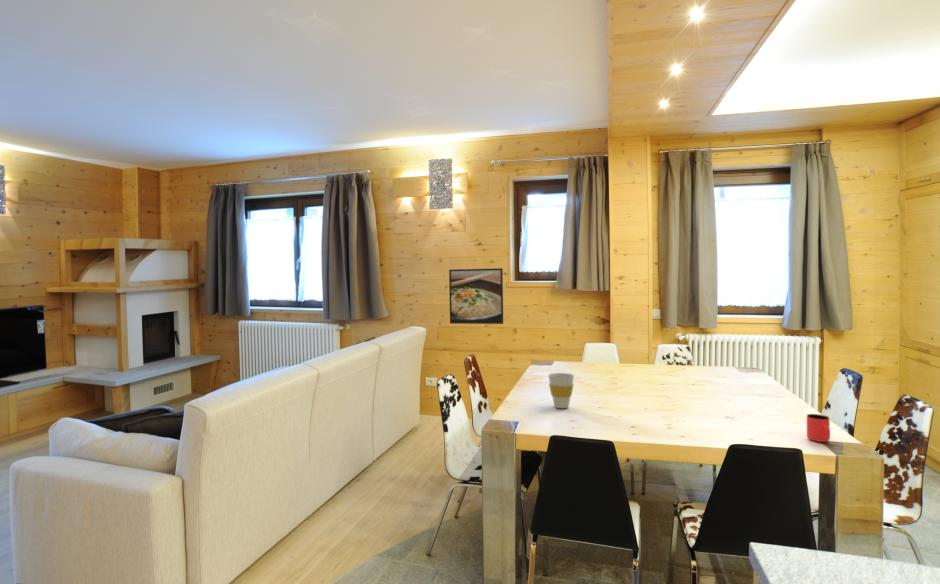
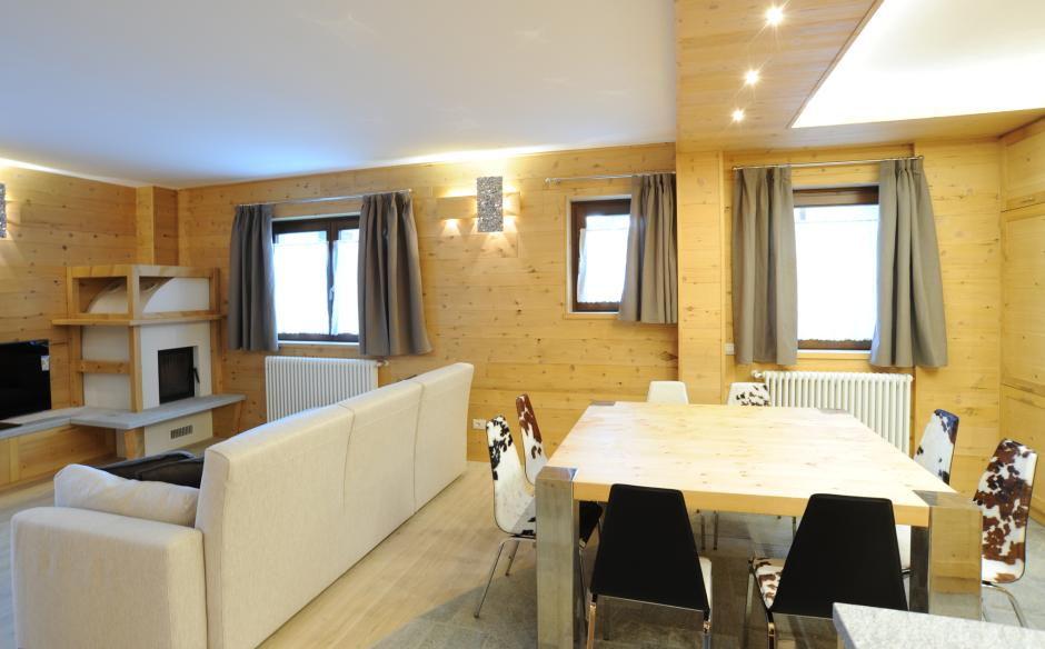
- cup [806,413,831,443]
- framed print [448,267,504,325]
- cup [547,372,575,409]
